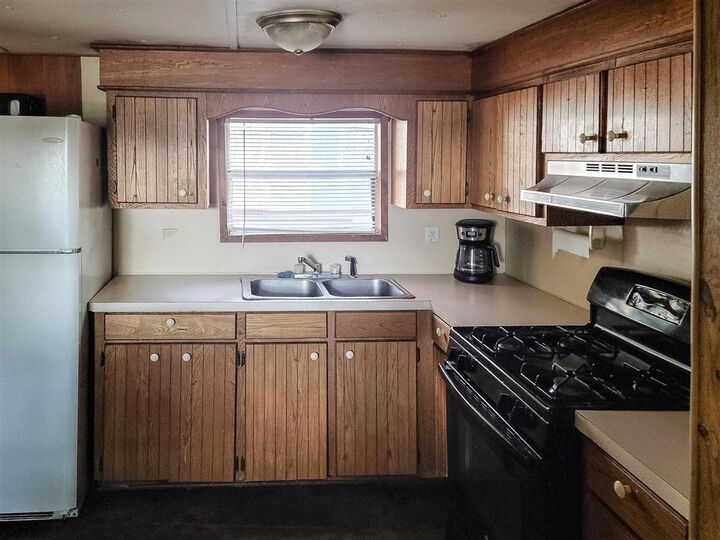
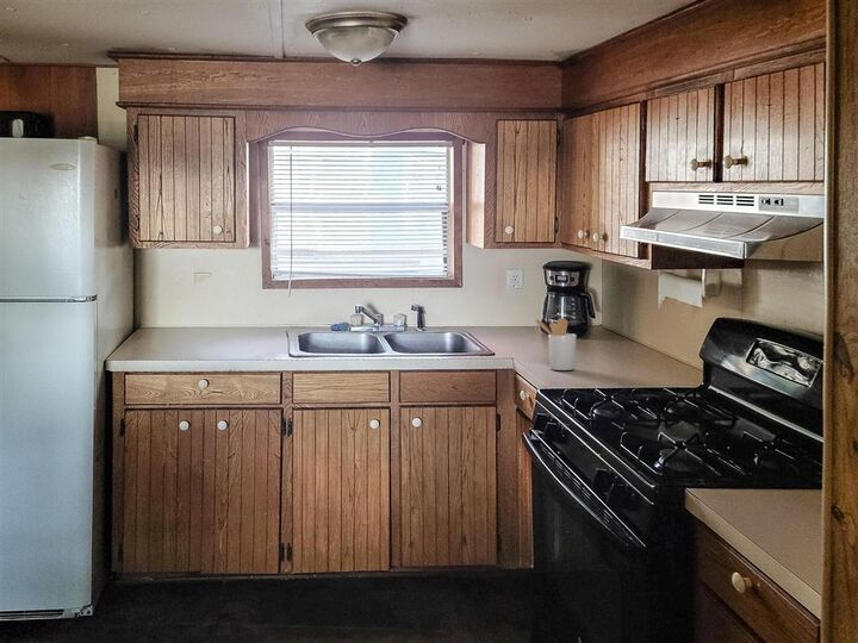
+ utensil holder [534,317,578,372]
